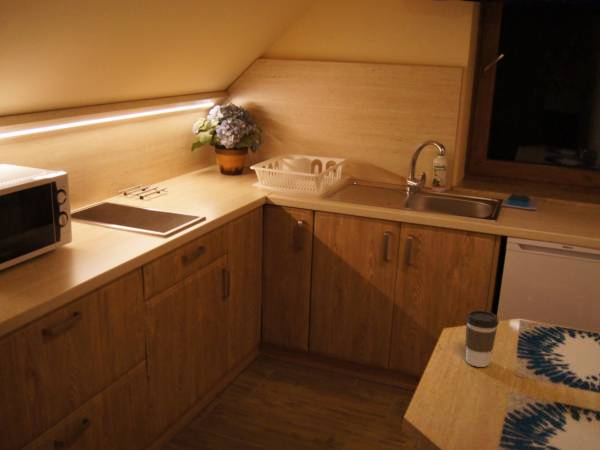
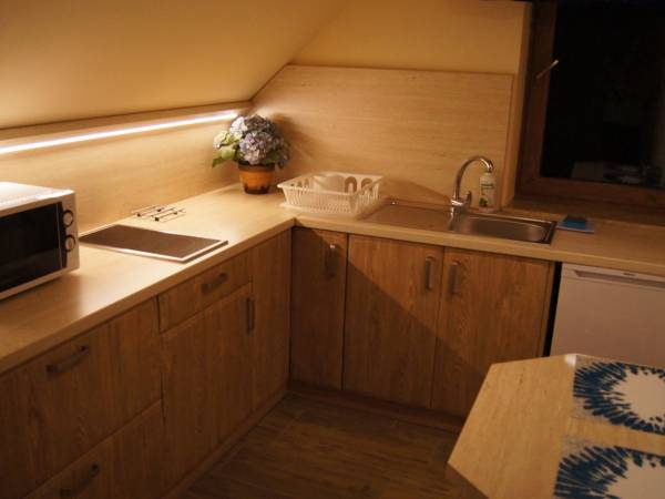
- coffee cup [465,309,500,368]
